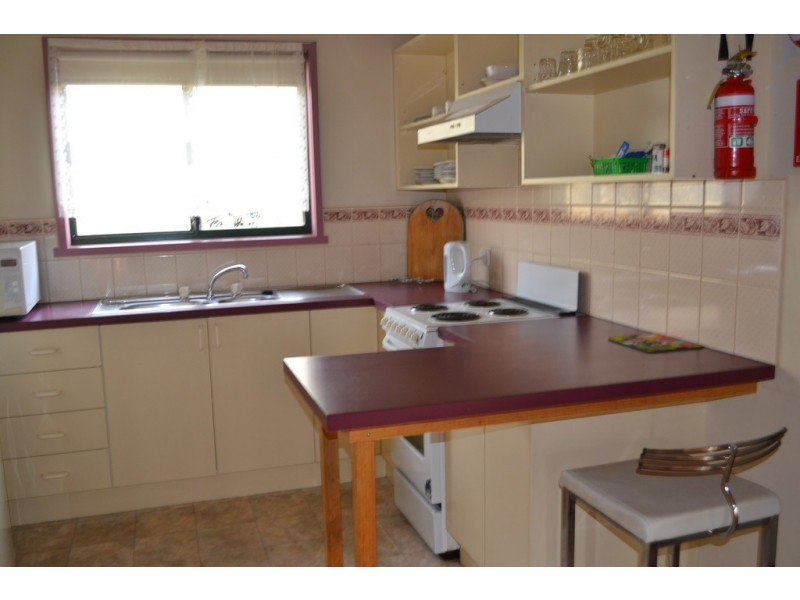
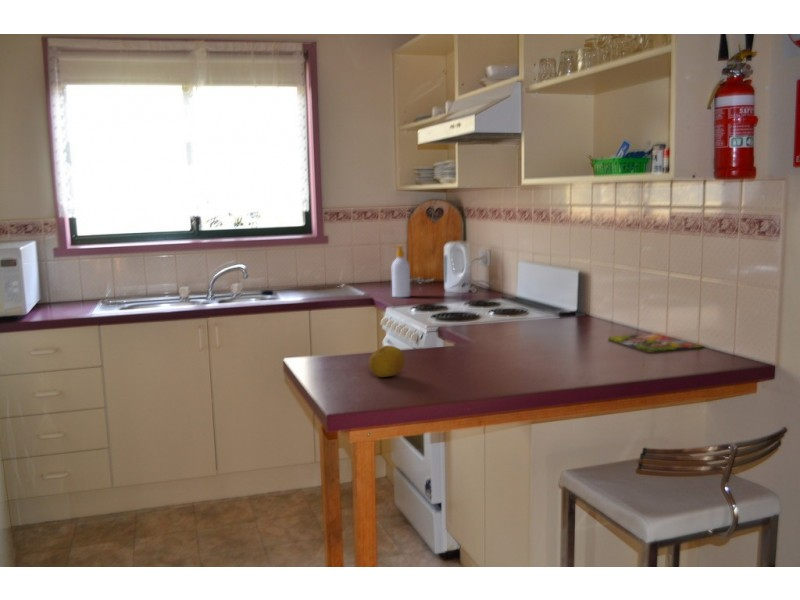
+ soap bottle [389,245,411,299]
+ fruit [368,345,406,378]
